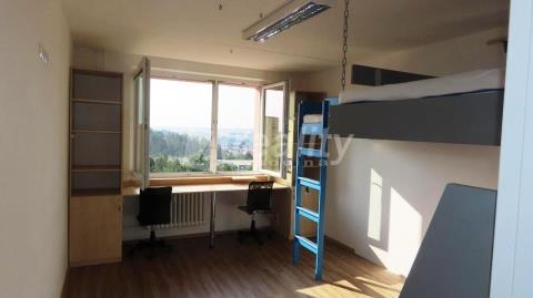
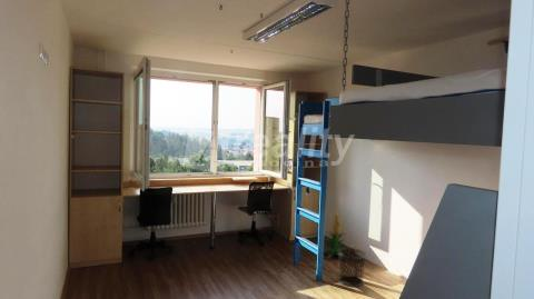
+ waste bin [338,247,368,288]
+ indoor plant [324,209,350,260]
